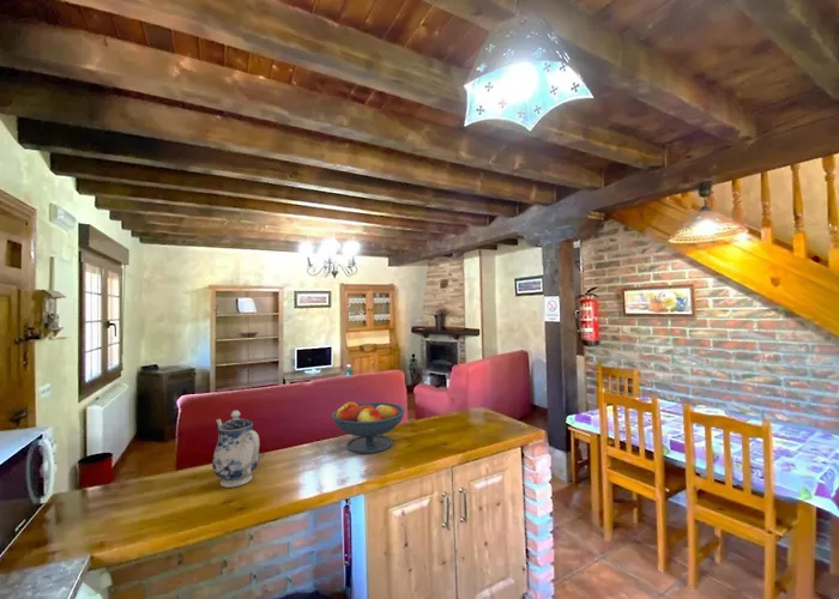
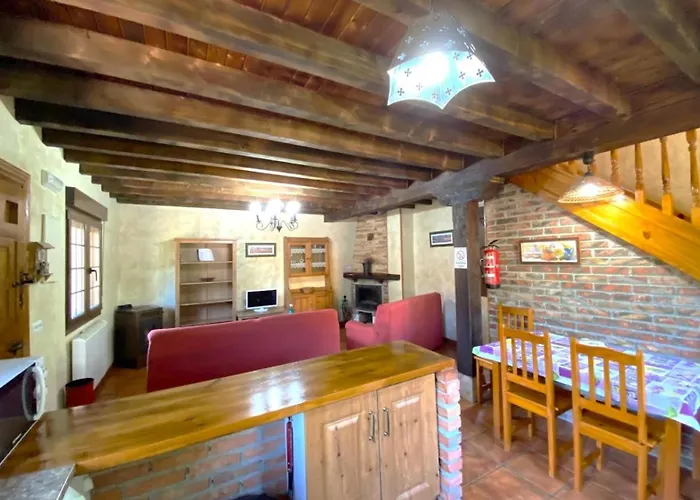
- teapot [211,410,261,489]
- fruit bowl [331,401,406,454]
